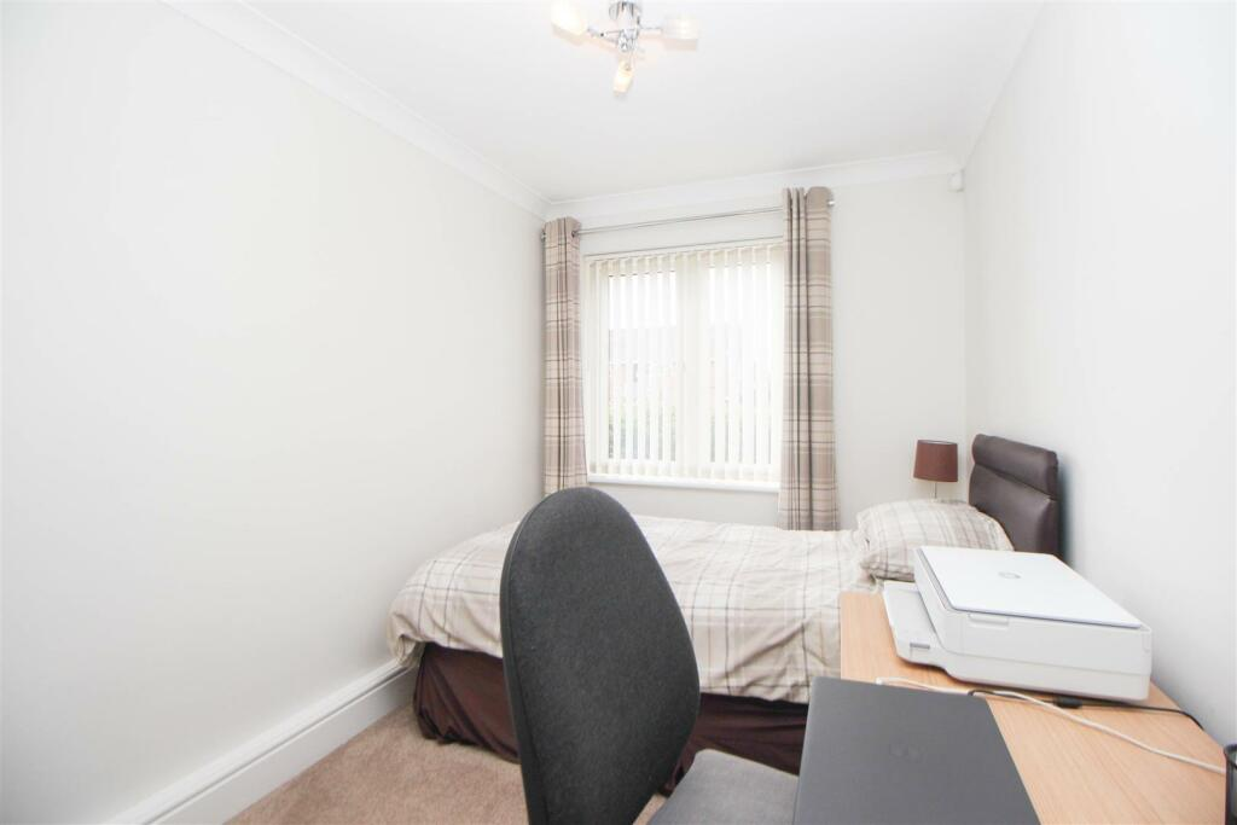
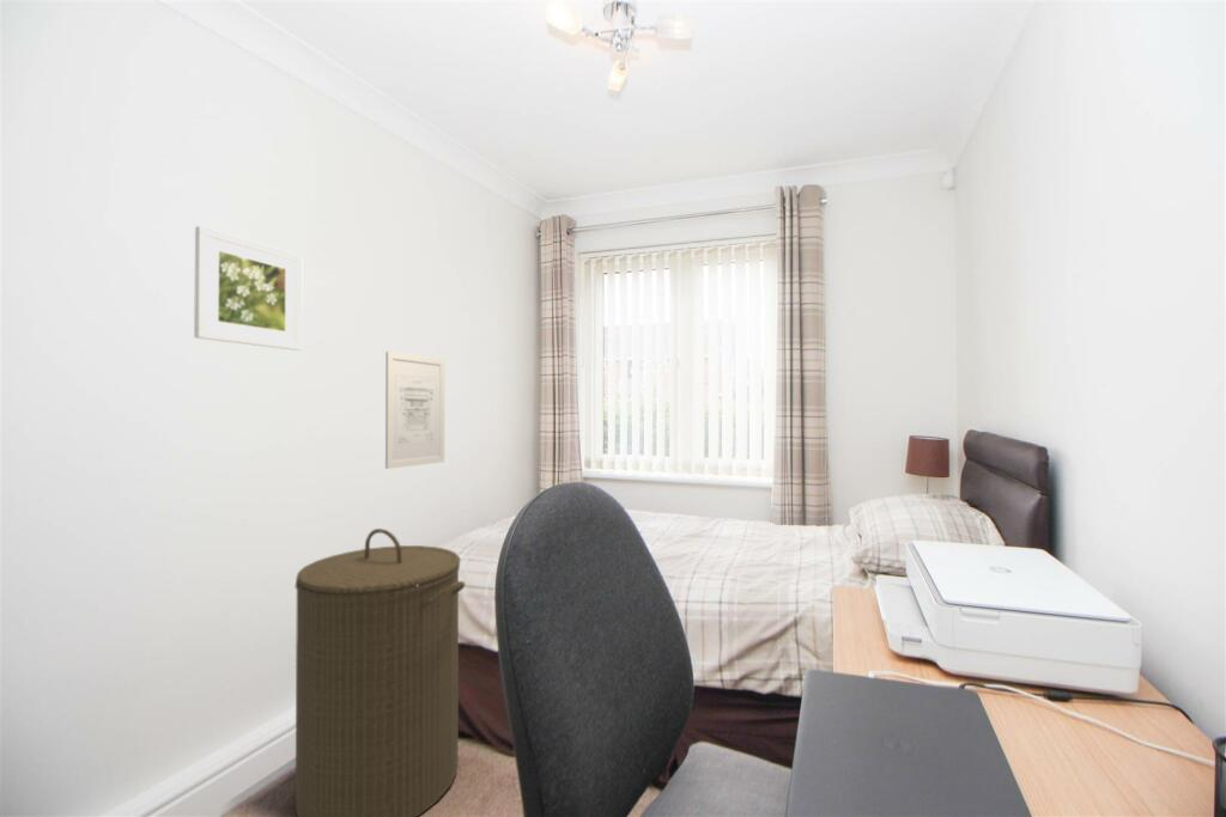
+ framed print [193,225,303,352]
+ wall art [384,350,445,470]
+ laundry hamper [295,528,466,817]
